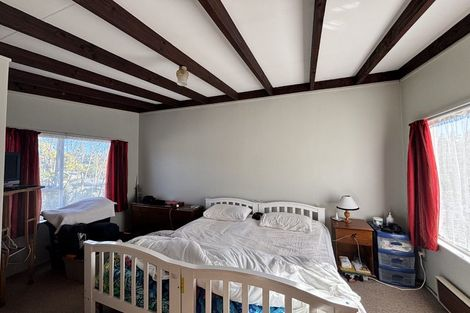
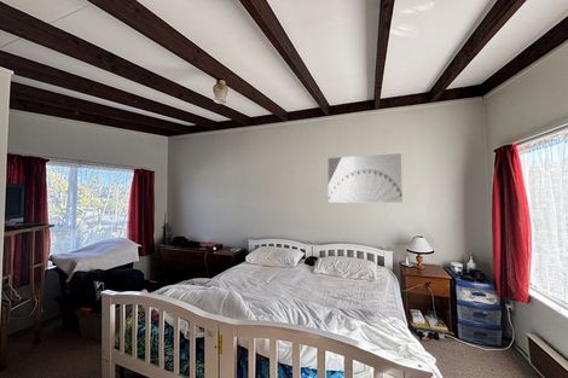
+ wall art [326,152,404,204]
